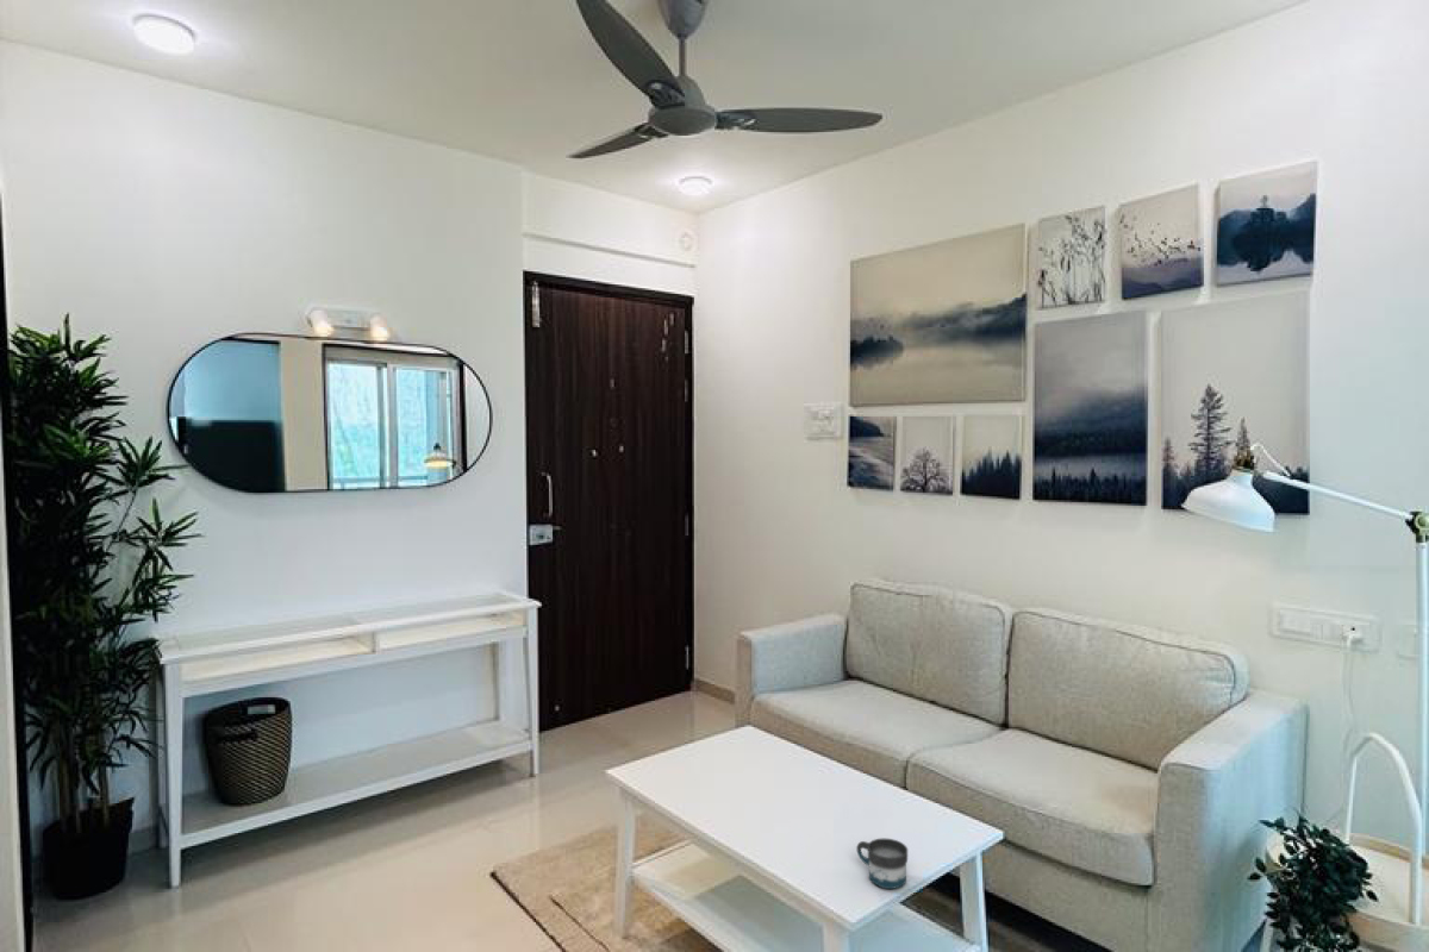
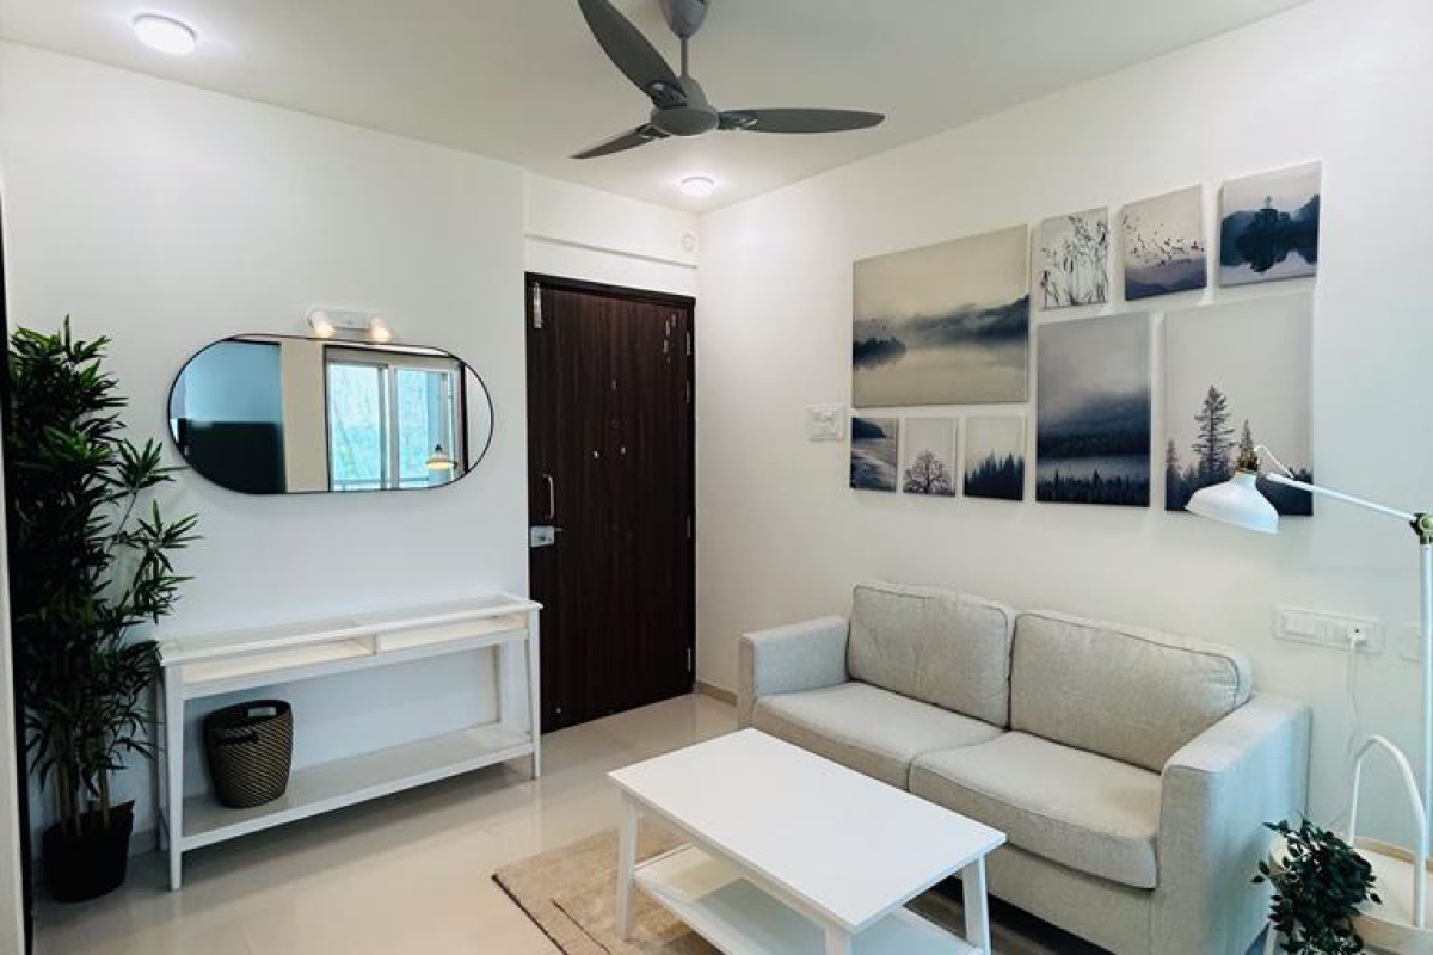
- mug [855,838,909,890]
